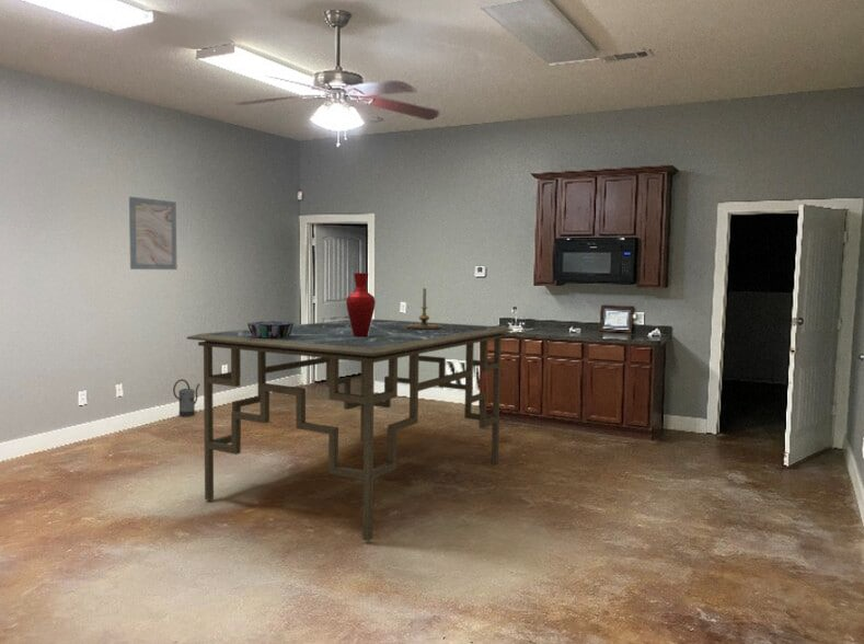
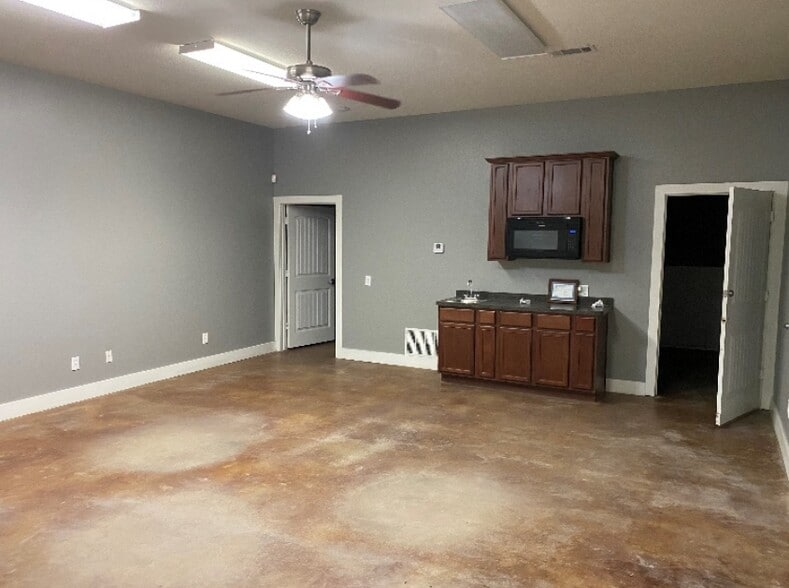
- watering can [172,378,201,418]
- decorative bowl [246,320,296,338]
- vase [345,272,377,337]
- wall art [128,196,177,271]
- dining table [186,318,515,542]
- candle holder [406,287,441,329]
